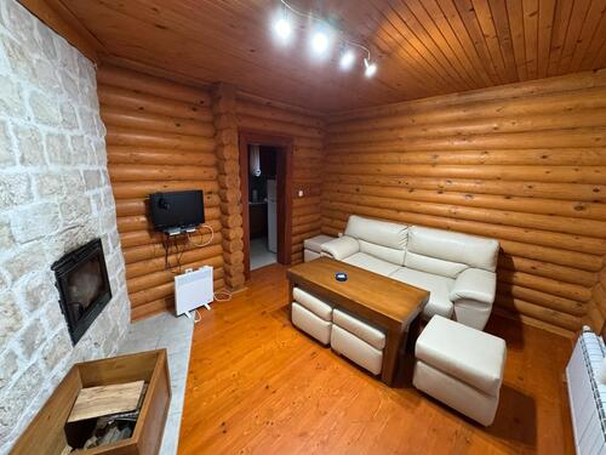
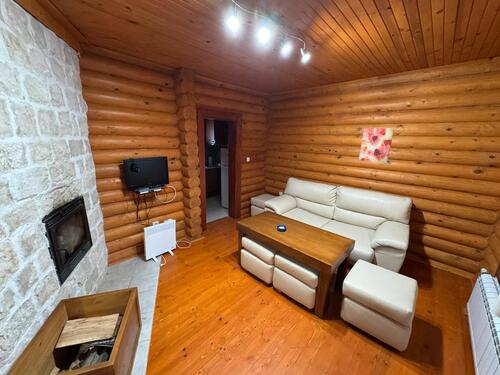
+ wall art [358,127,395,164]
